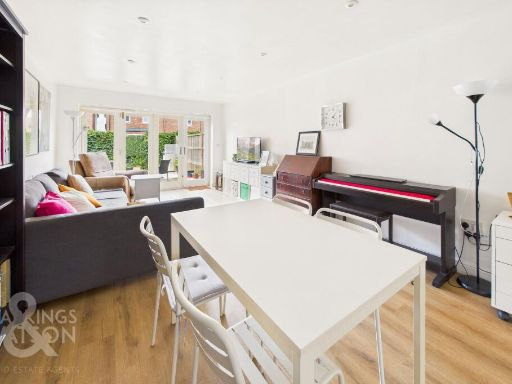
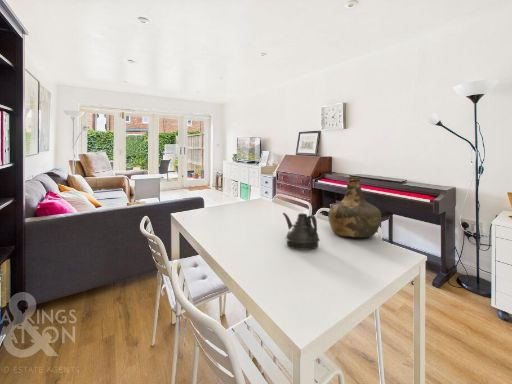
+ bottle [327,176,382,238]
+ teapot [282,212,321,251]
